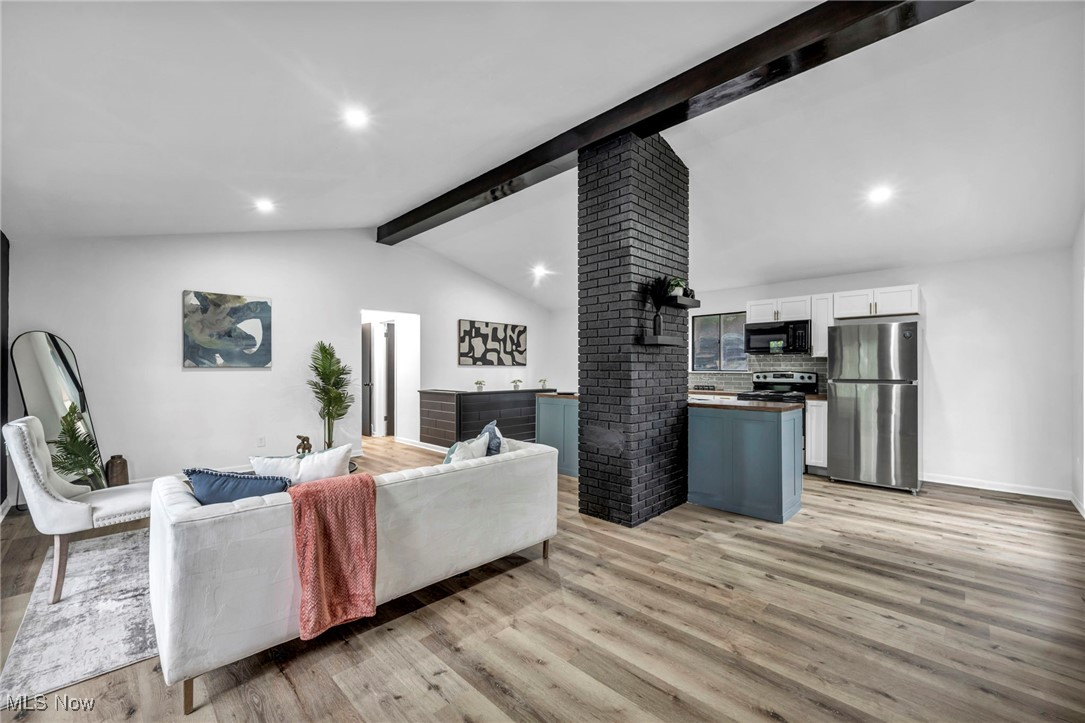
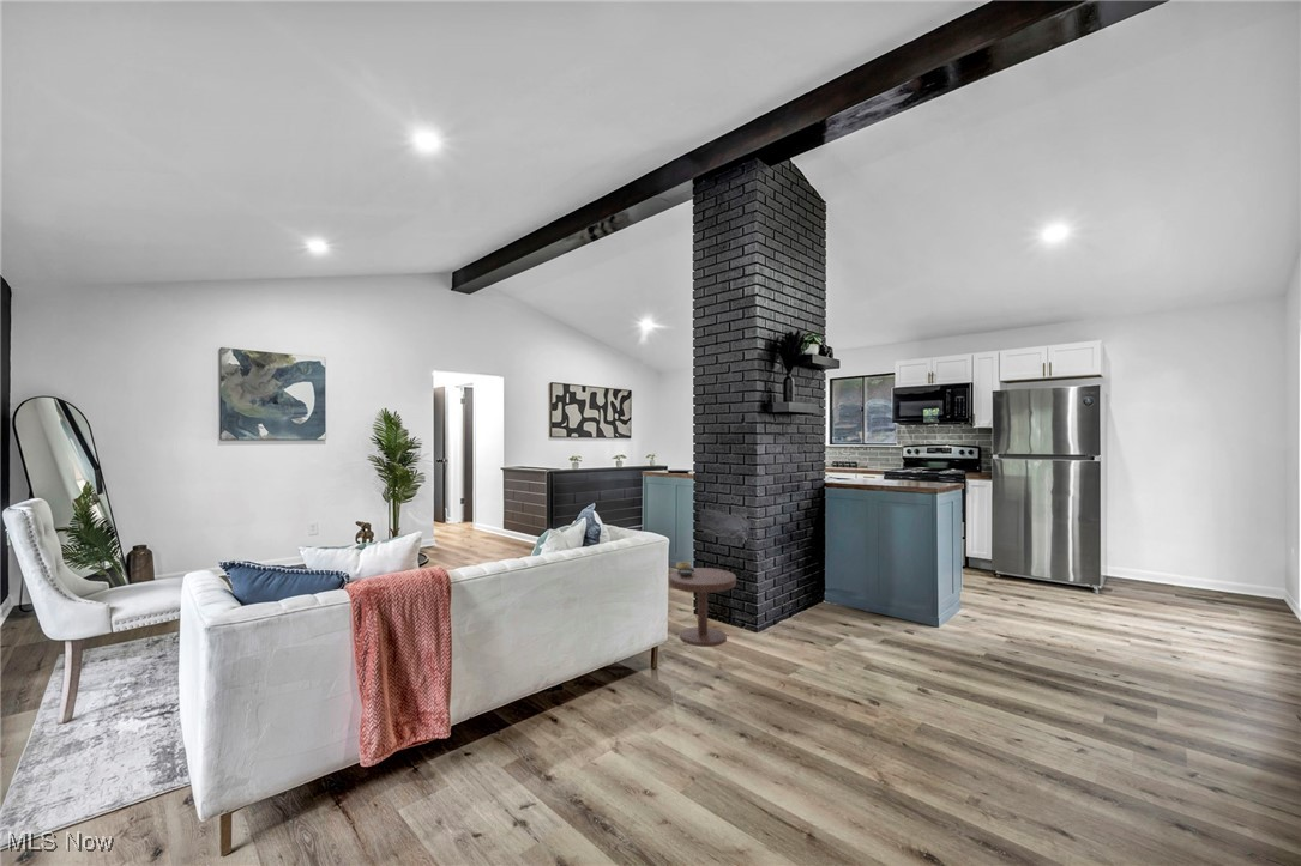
+ side table [668,561,737,648]
